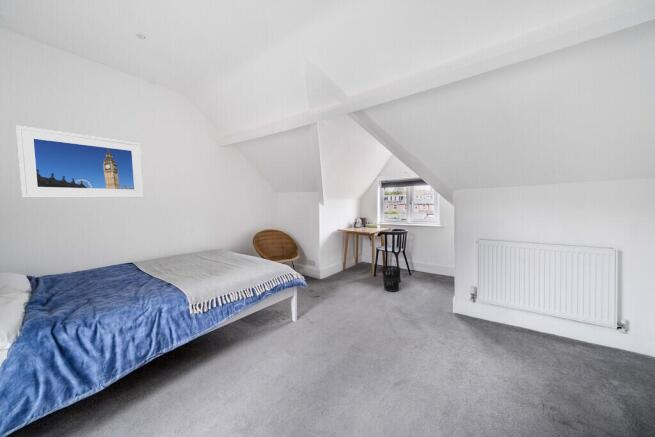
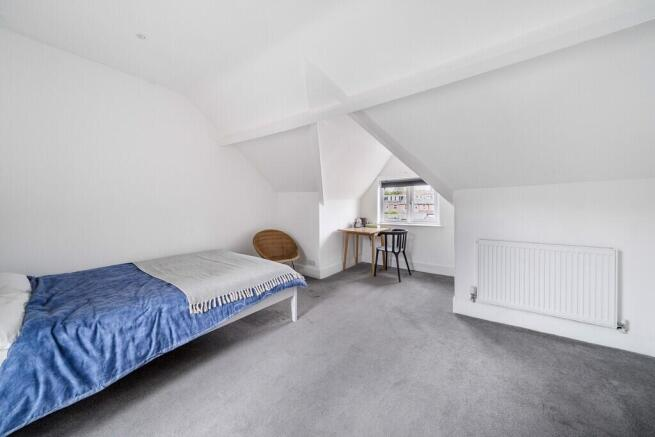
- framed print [15,125,145,199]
- wastebasket [381,265,401,293]
